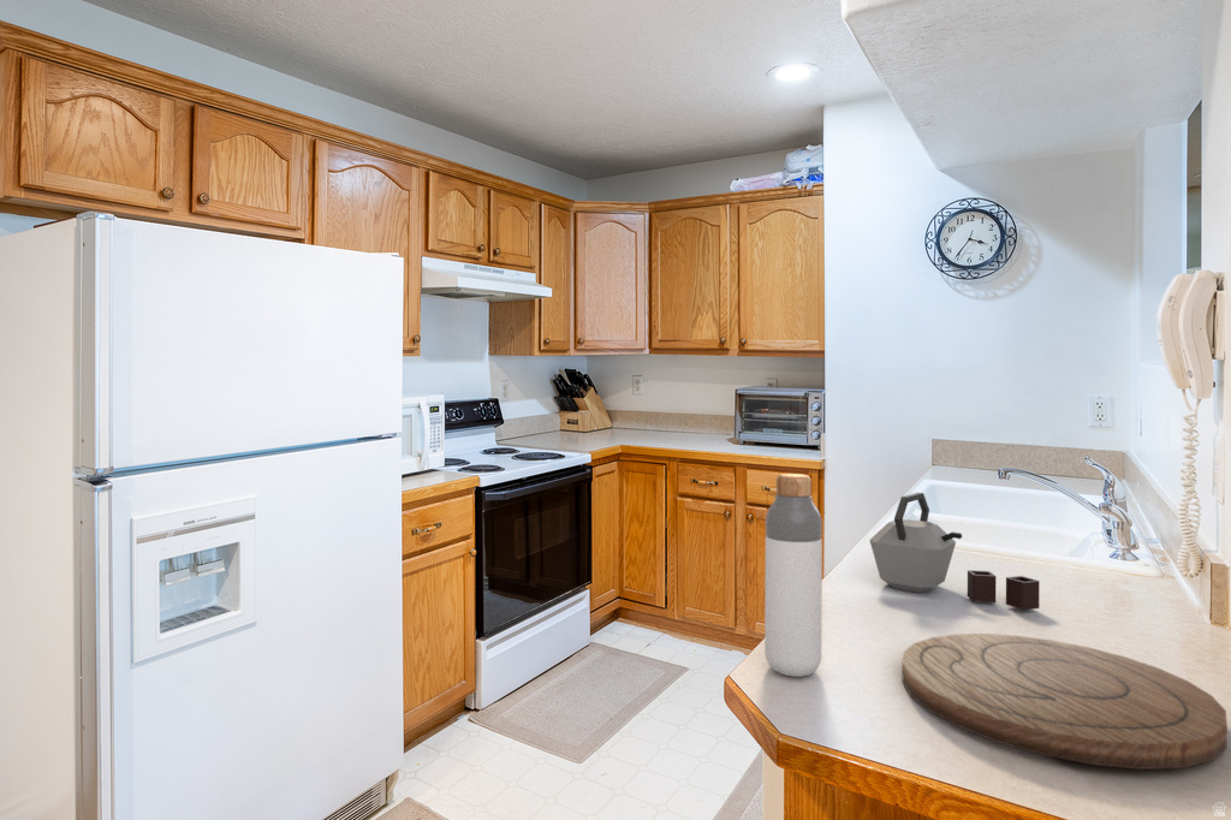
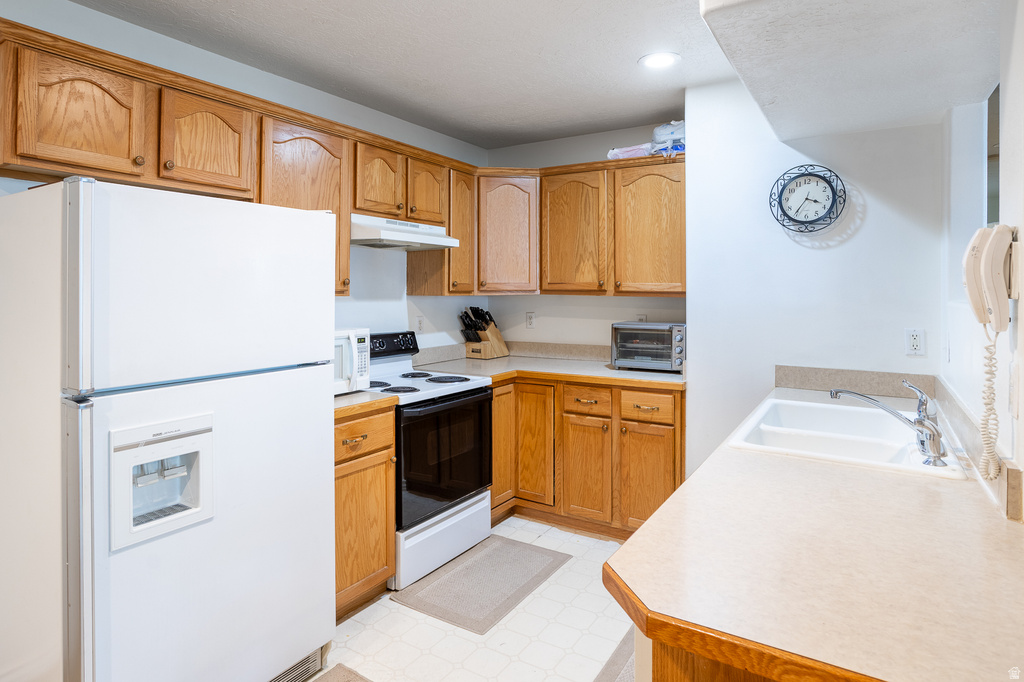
- bottle [763,473,823,678]
- kettle [868,492,1041,611]
- cutting board [902,632,1229,771]
